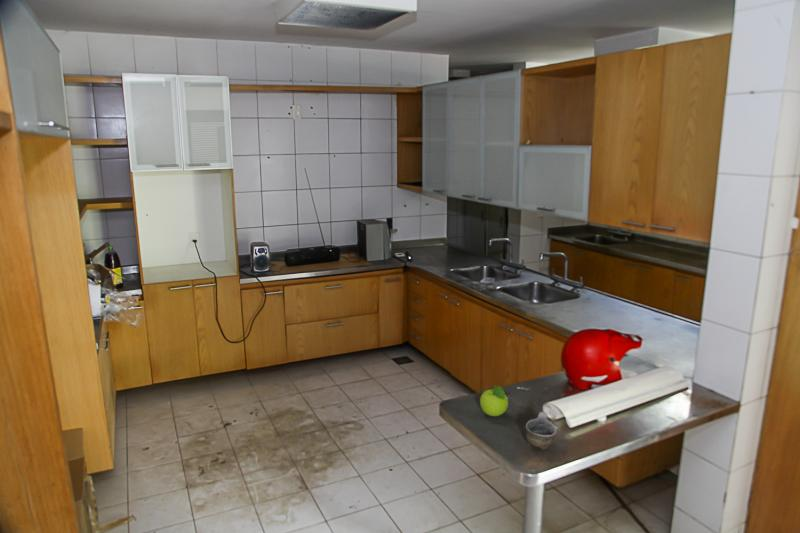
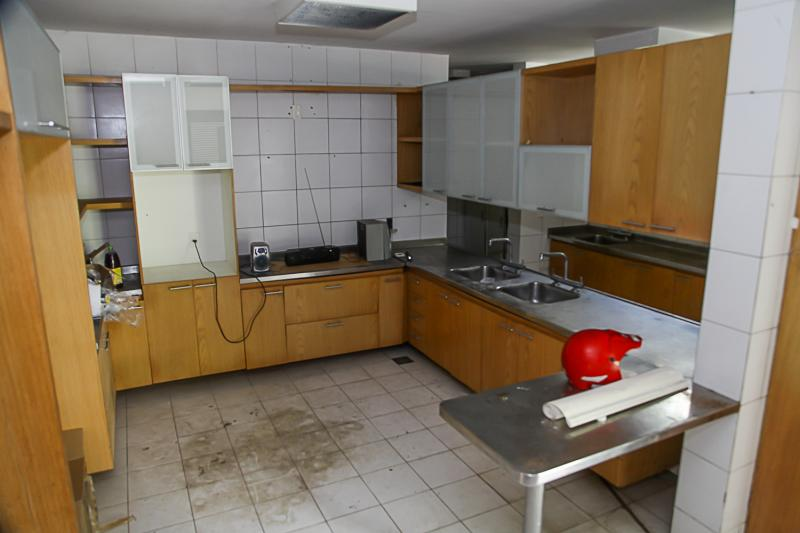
- cup [525,411,557,450]
- fruit [479,385,509,417]
